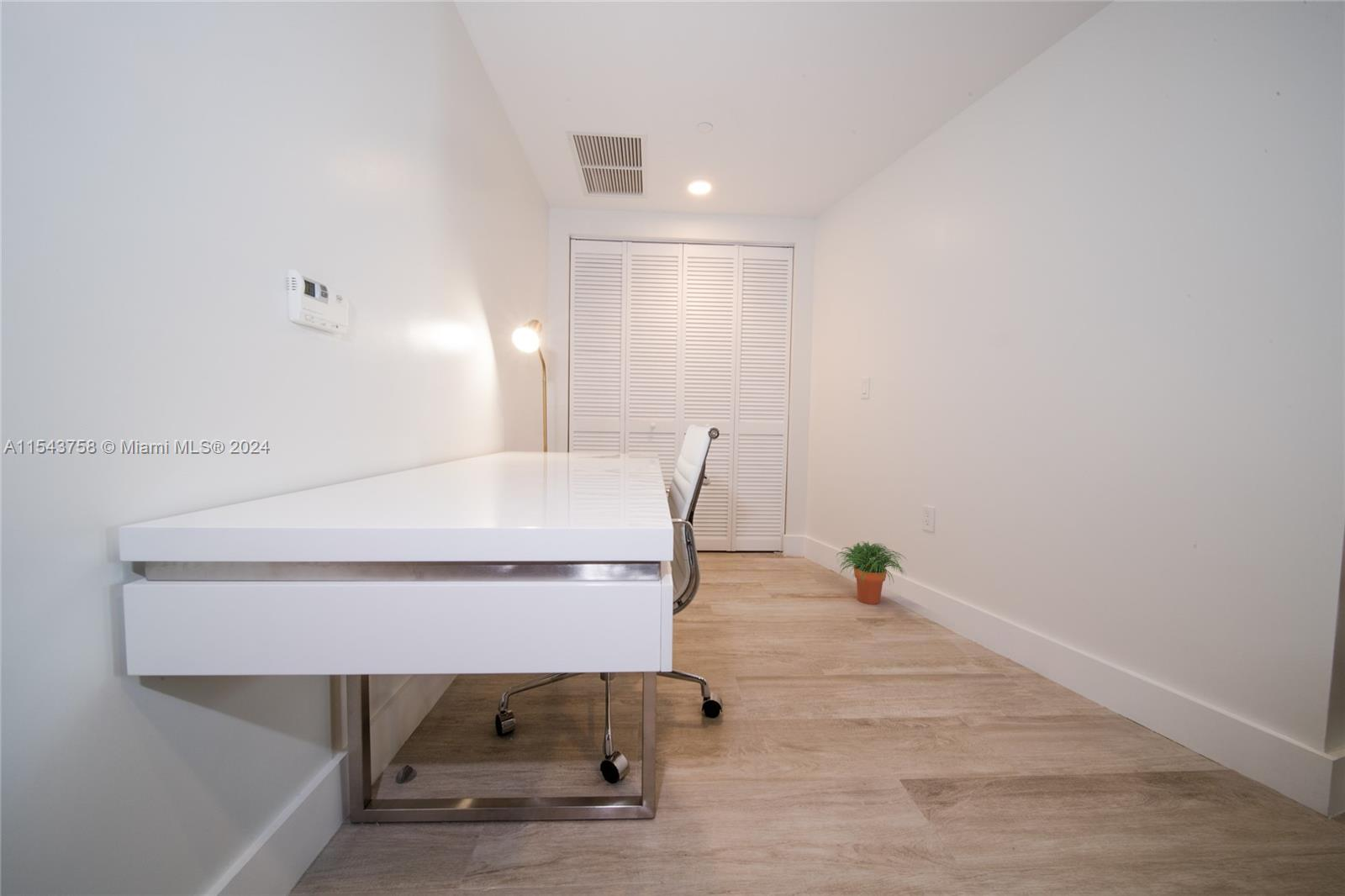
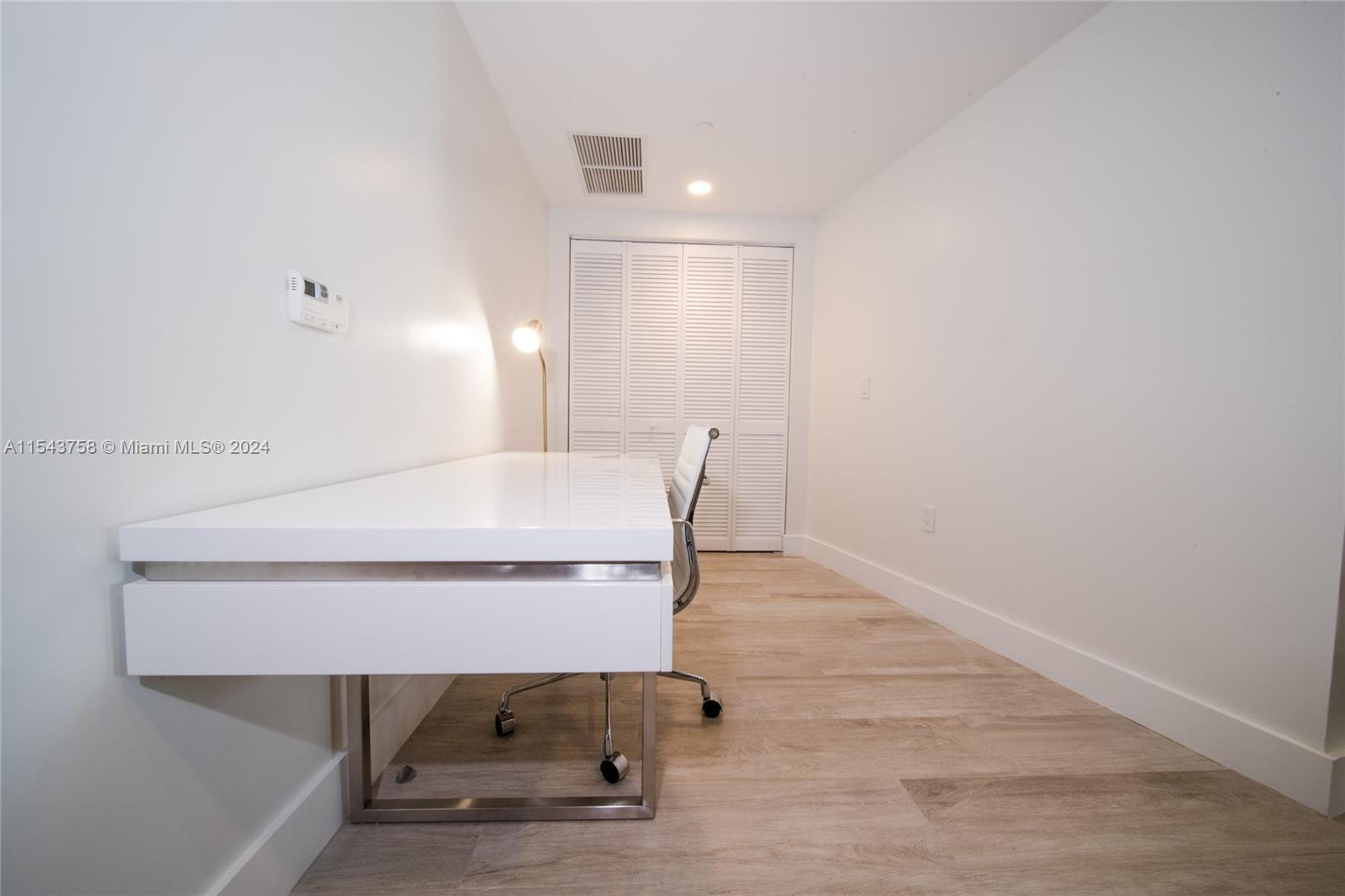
- potted plant [835,540,907,605]
